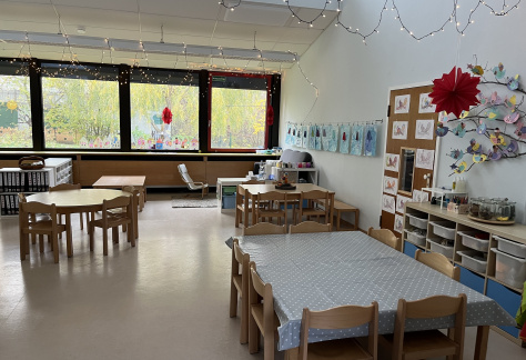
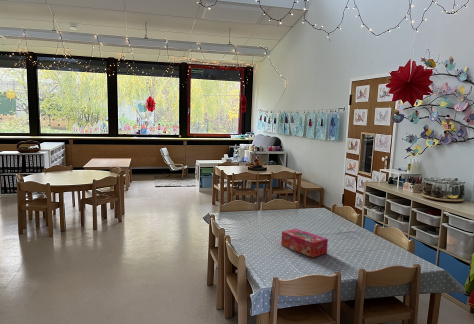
+ tissue box [280,228,329,258]
